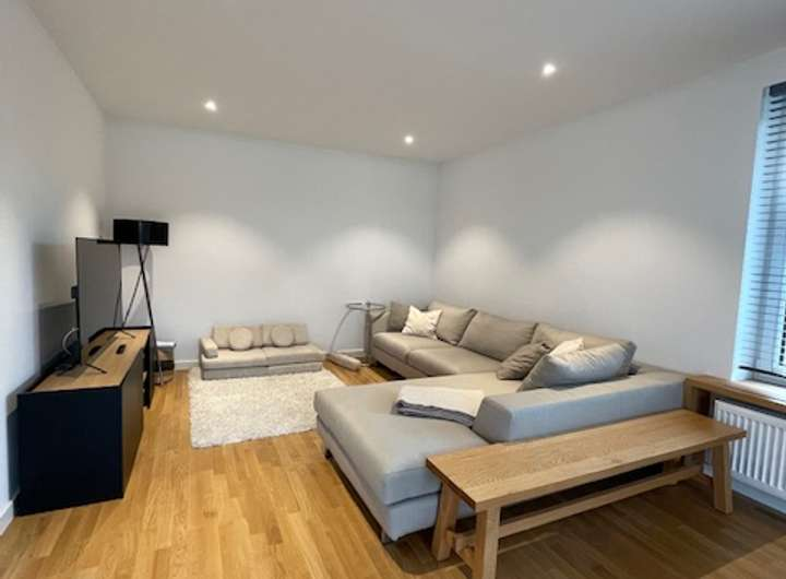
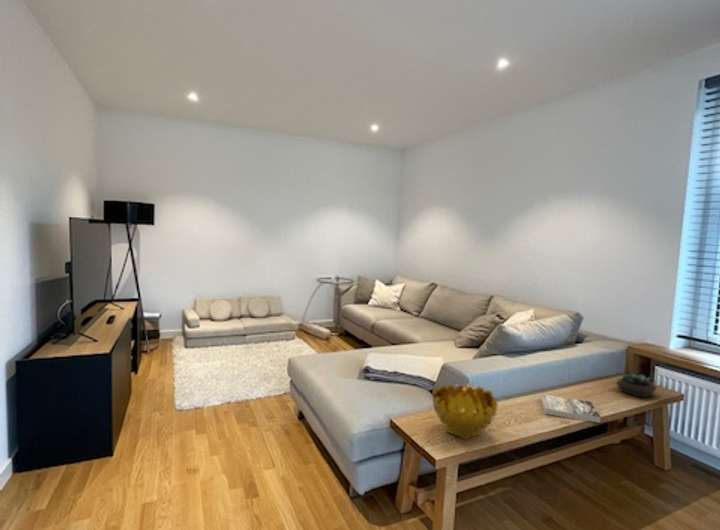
+ book [540,393,602,424]
+ succulent plant [615,372,658,399]
+ decorative bowl [431,382,499,440]
